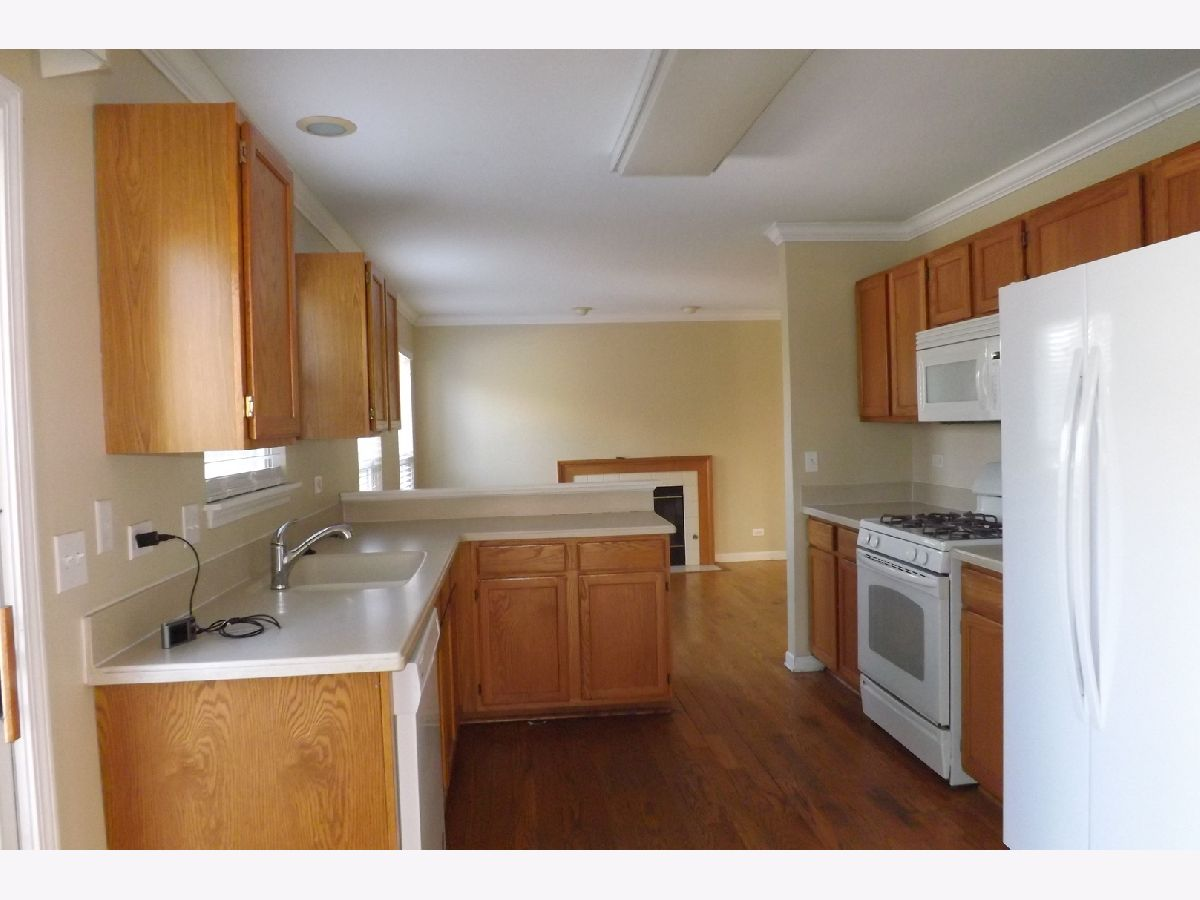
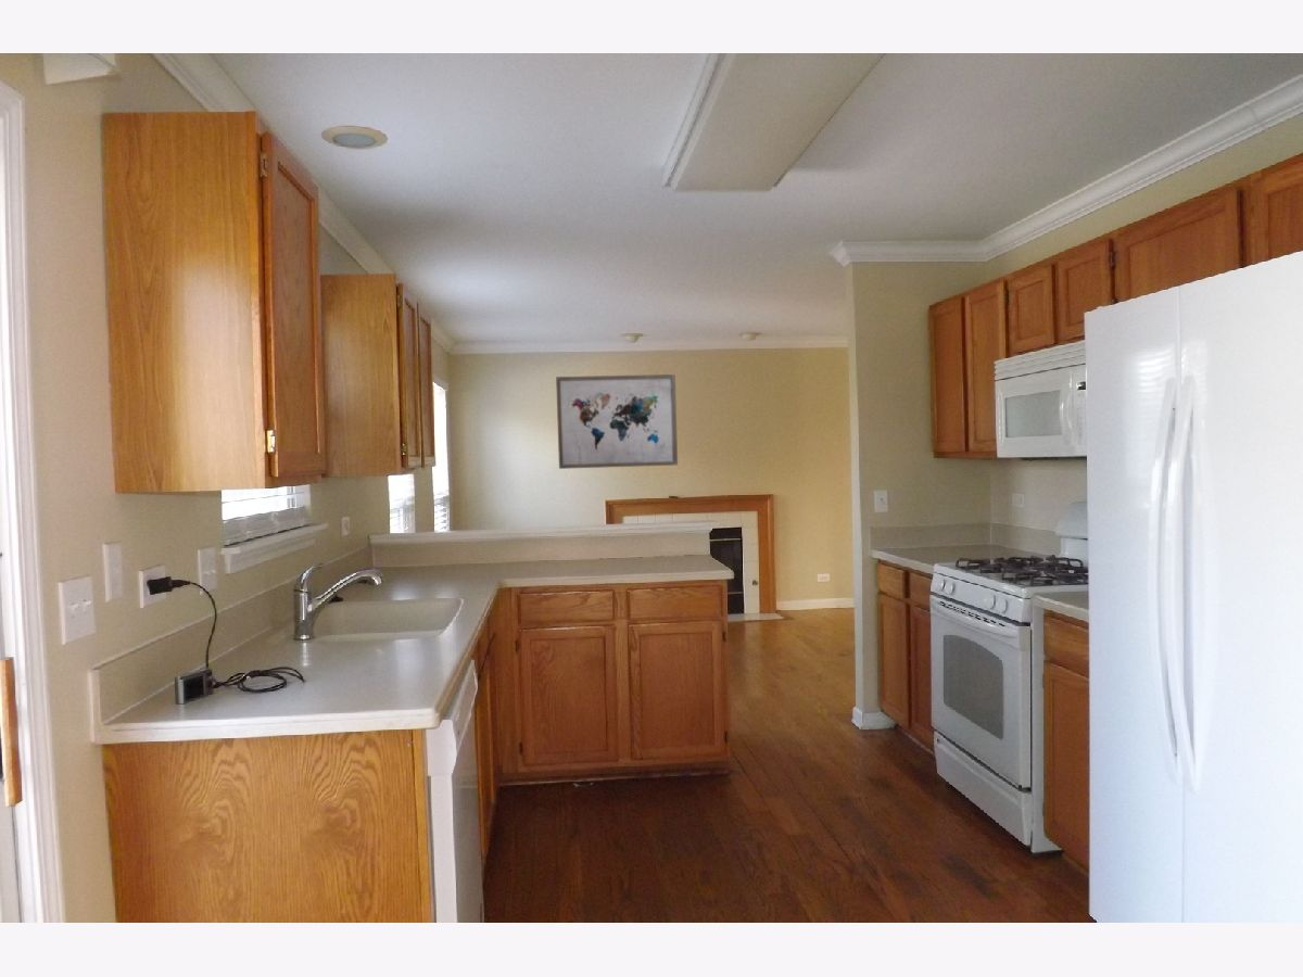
+ wall art [555,373,679,470]
